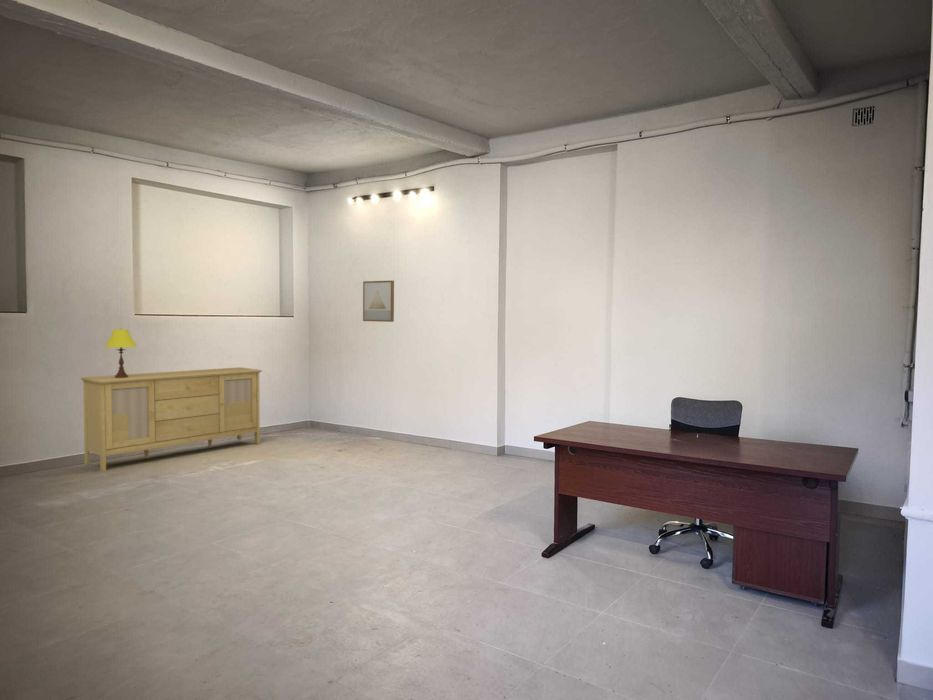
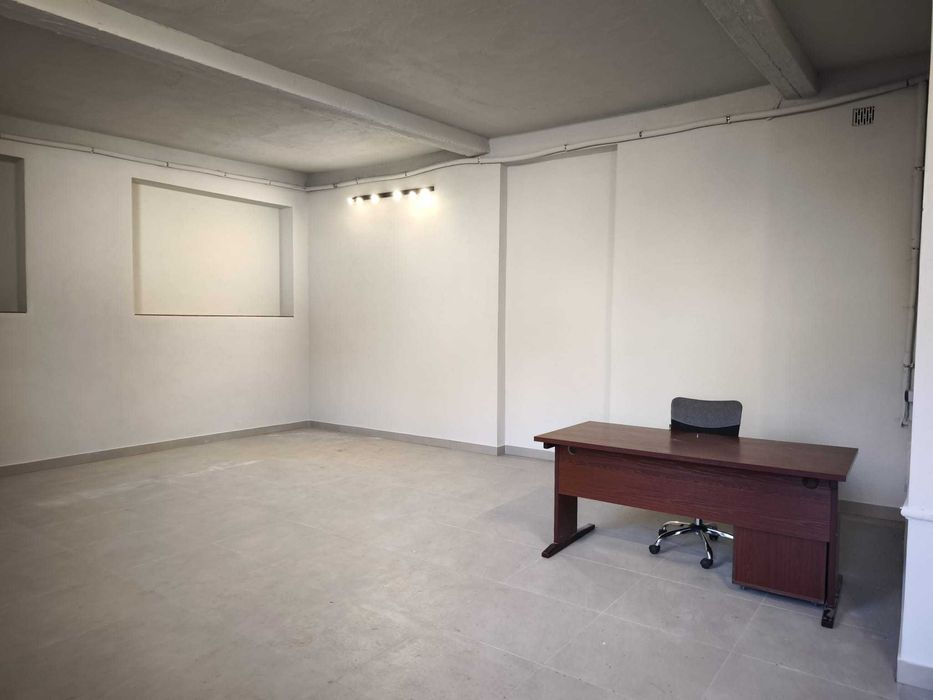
- table lamp [103,328,139,378]
- sideboard [79,366,263,472]
- wall art [362,280,395,323]
